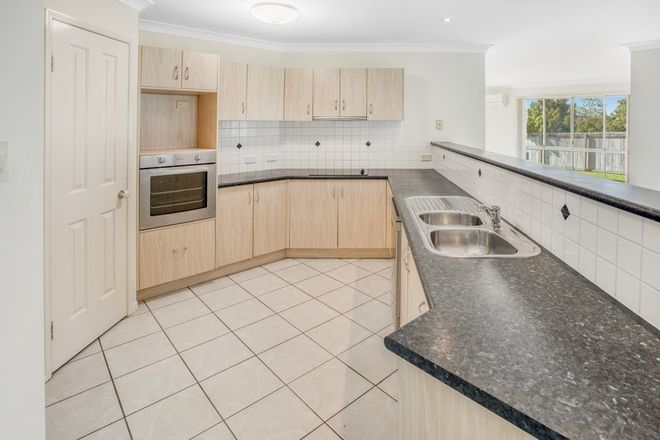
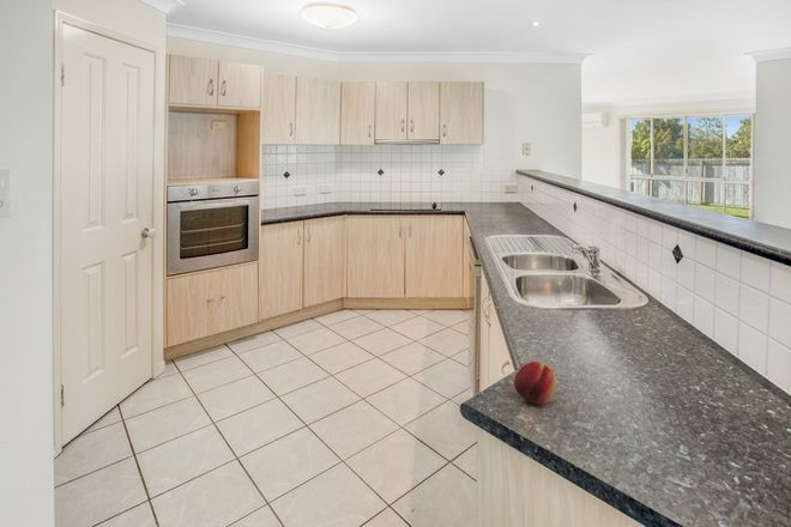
+ fruit [513,361,558,405]
